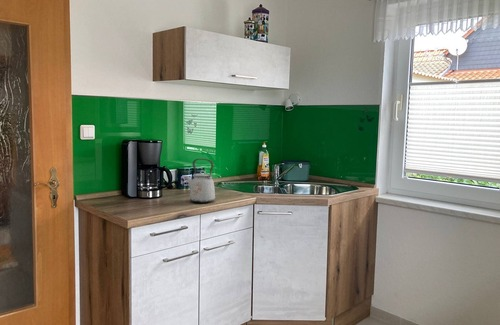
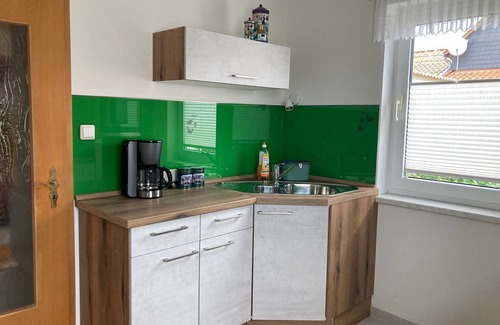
- kettle [184,158,216,204]
